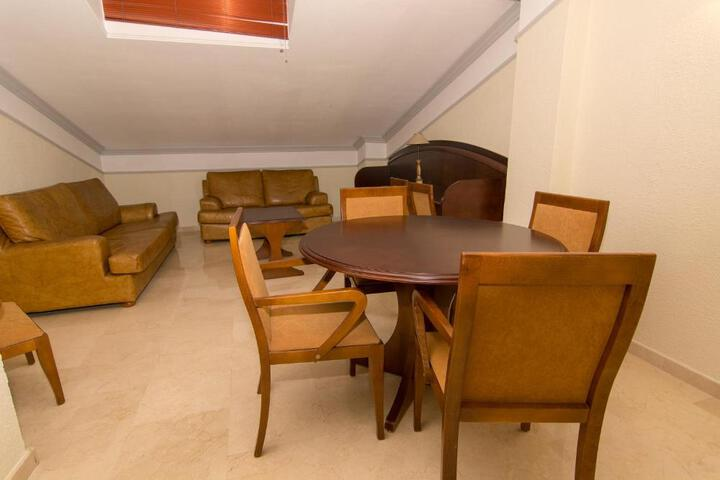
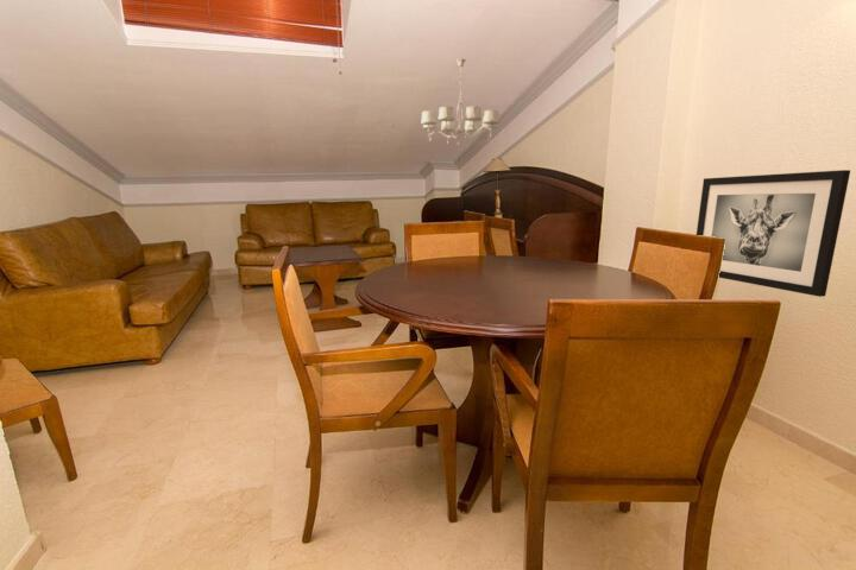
+ chandelier [420,57,501,147]
+ wall art [696,169,851,298]
